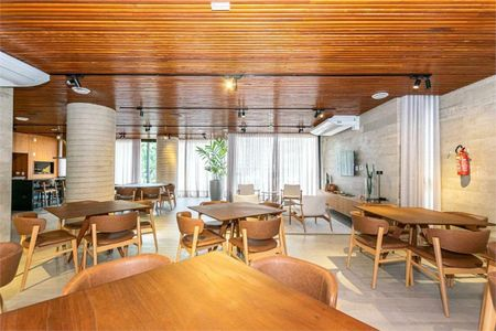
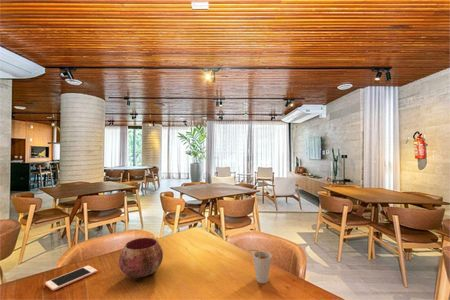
+ cup [248,248,273,284]
+ cell phone [44,265,98,292]
+ bowl [118,237,164,282]
